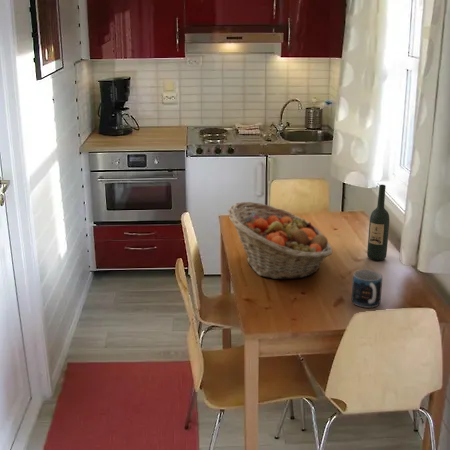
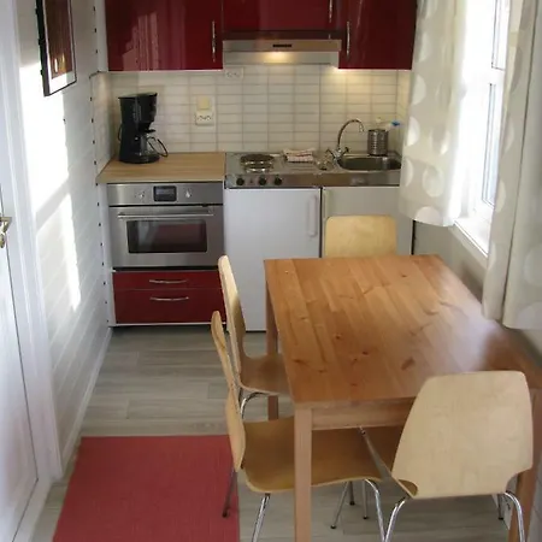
- wine bottle [366,184,390,261]
- fruit basket [227,201,333,280]
- mug [351,269,383,309]
